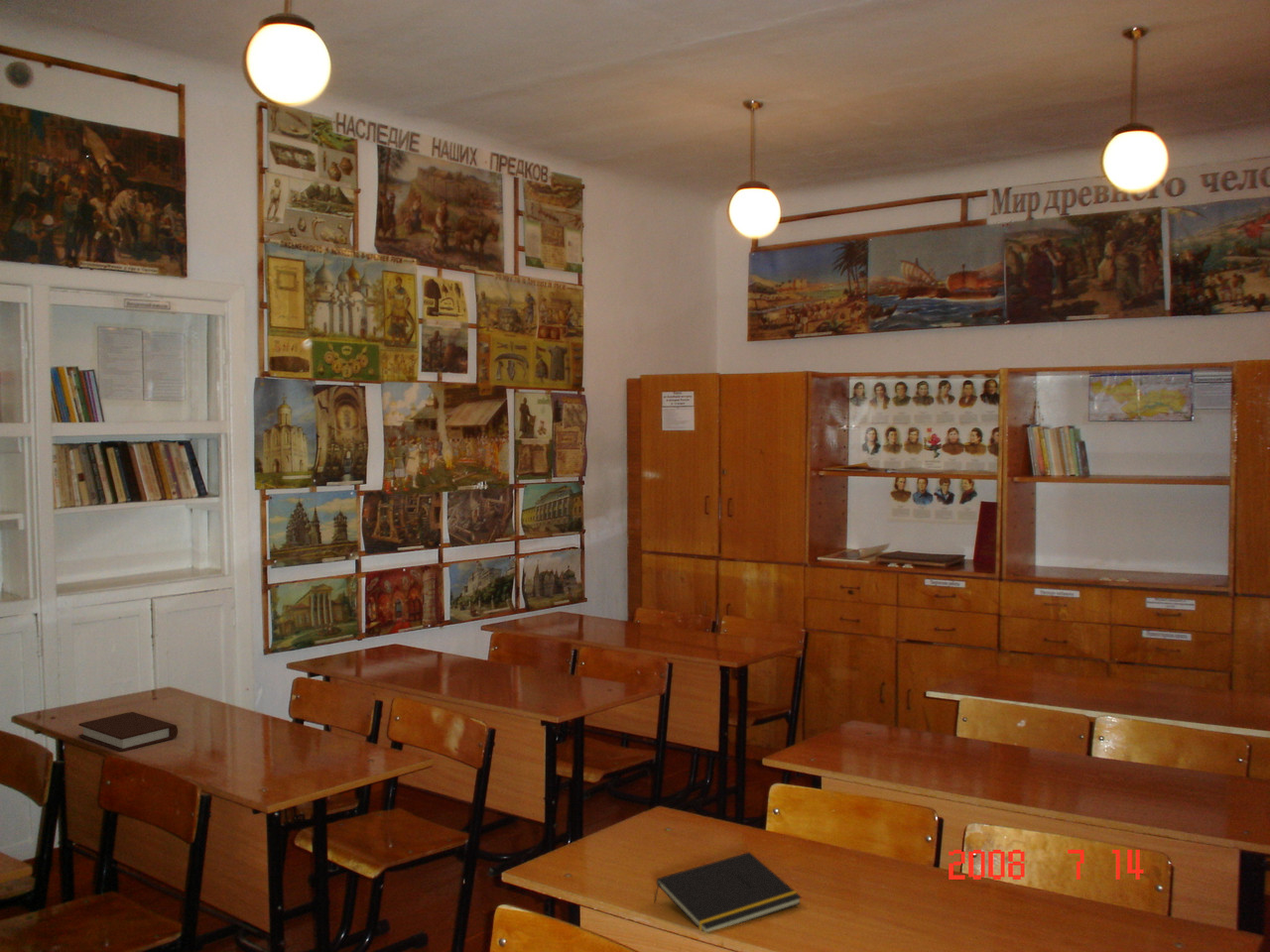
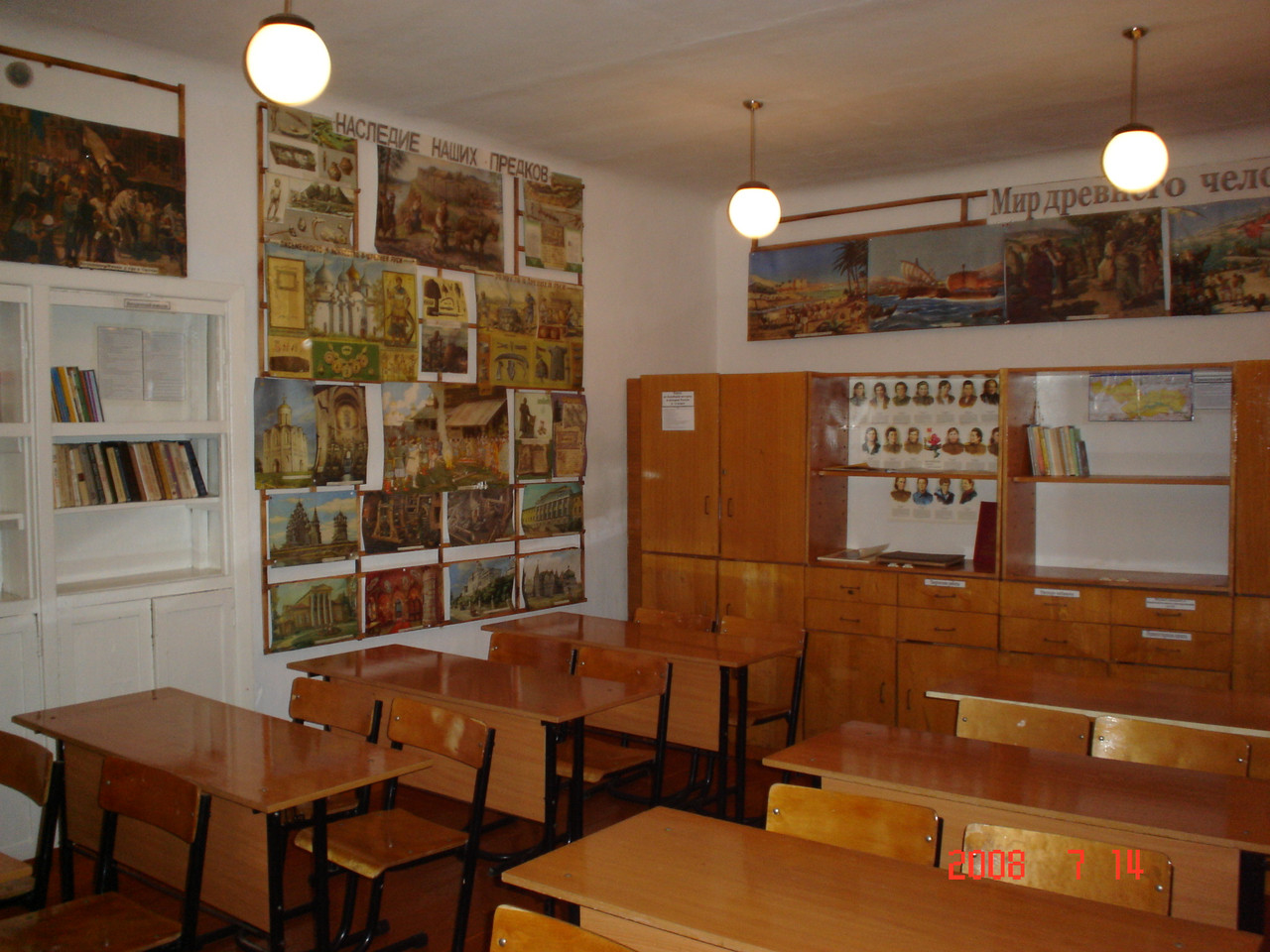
- book [77,711,179,753]
- notepad [653,851,803,933]
